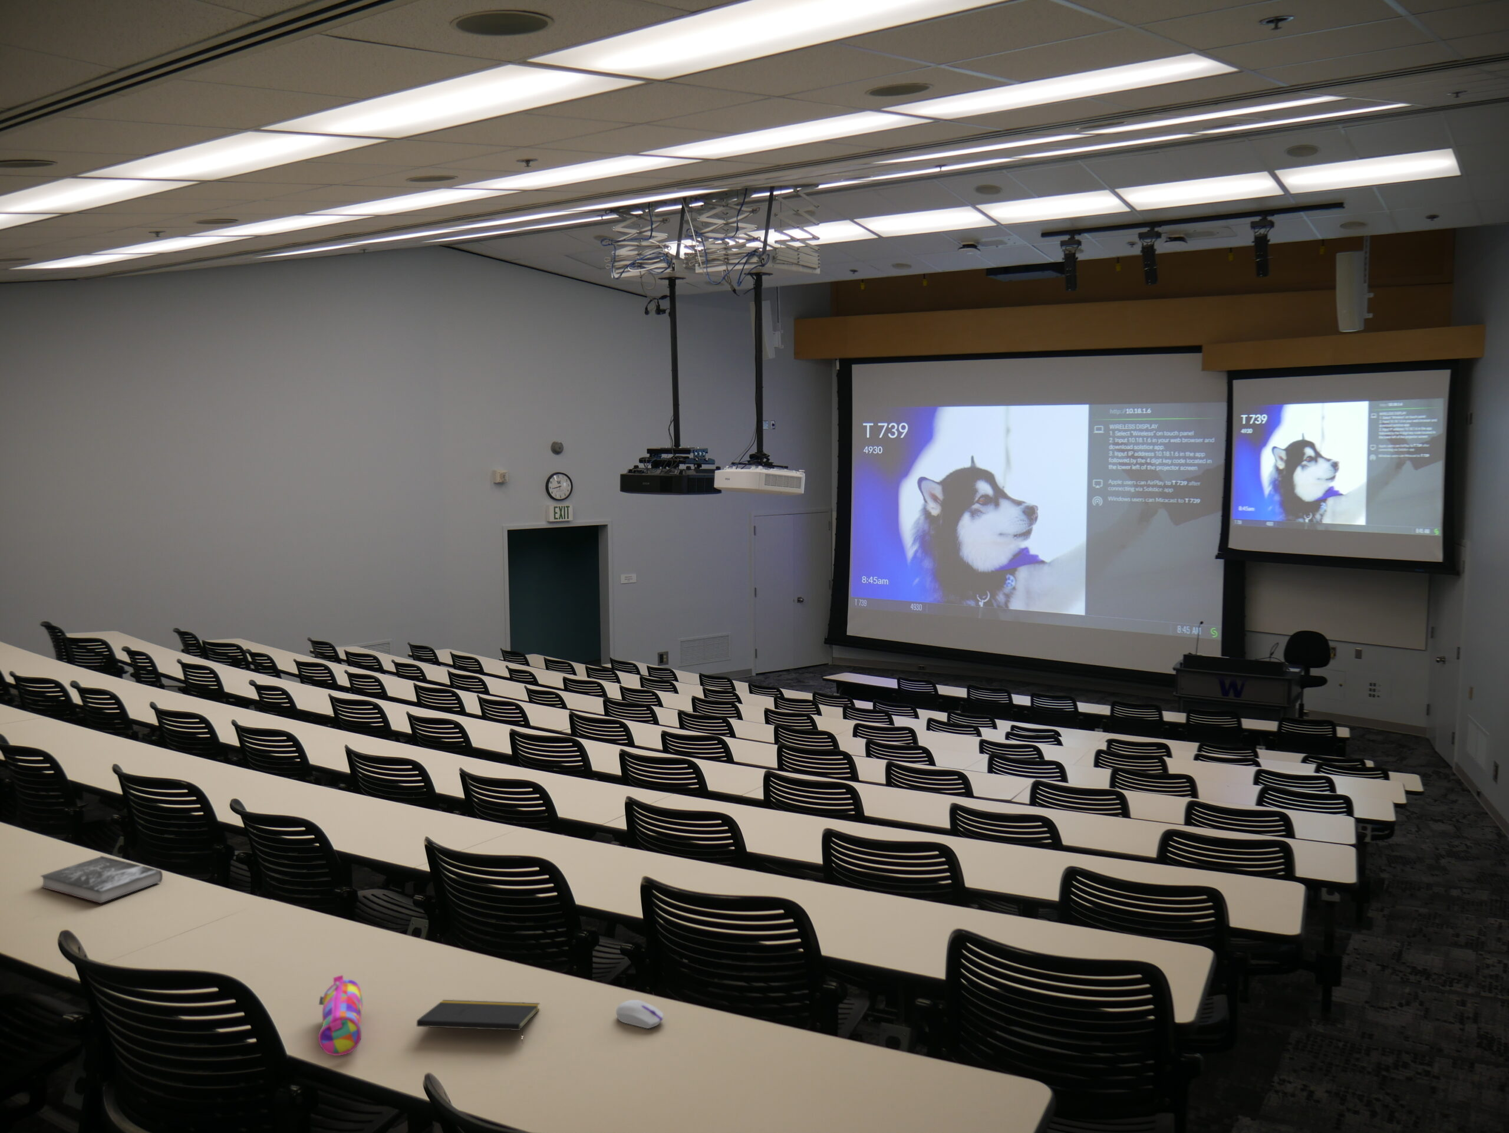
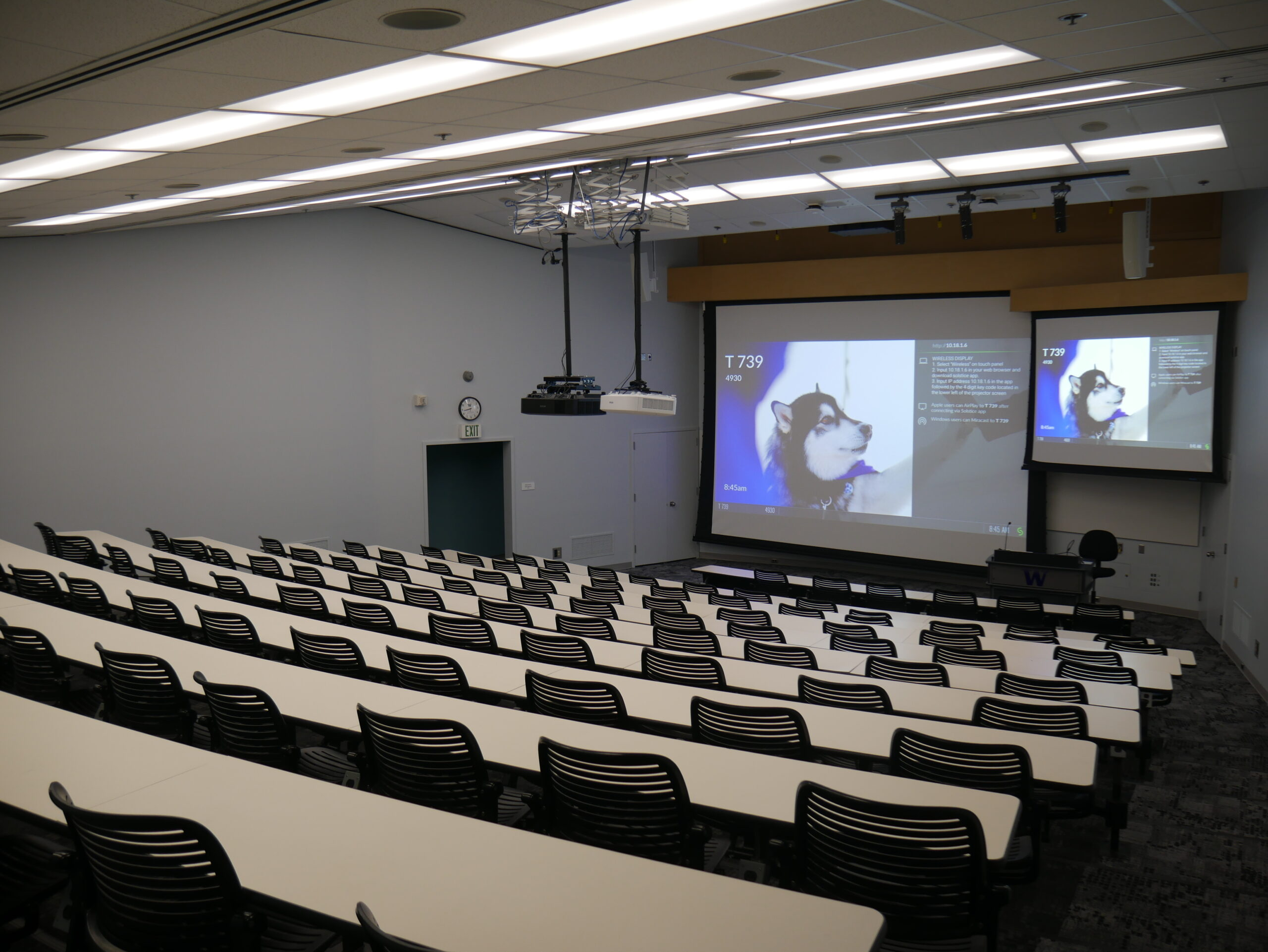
- pencil case [318,975,363,1057]
- computer mouse [615,1000,664,1029]
- book [39,856,163,903]
- notepad [417,1000,540,1045]
